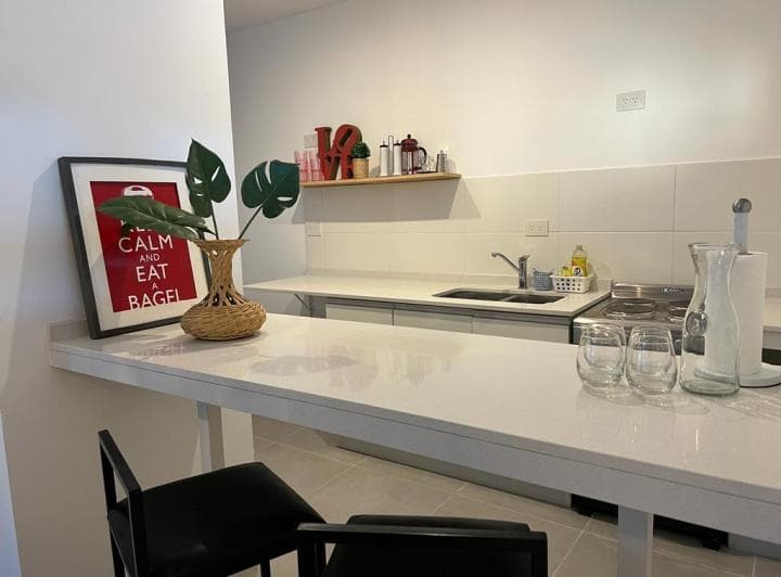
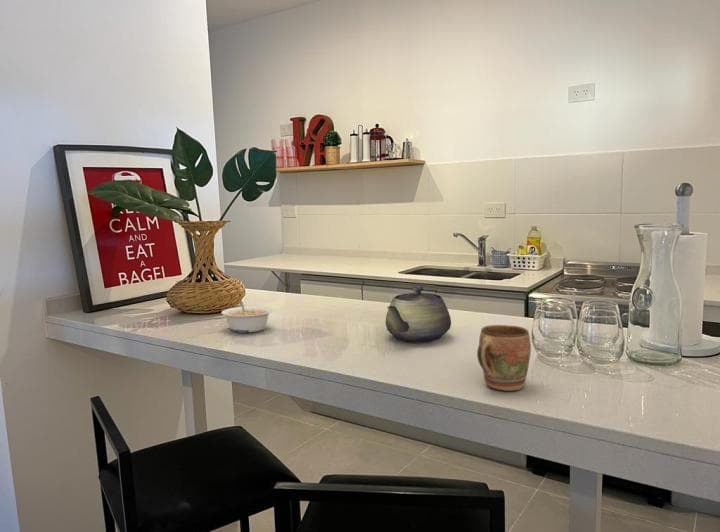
+ teapot [385,285,452,343]
+ mug [476,324,532,392]
+ legume [220,300,273,334]
